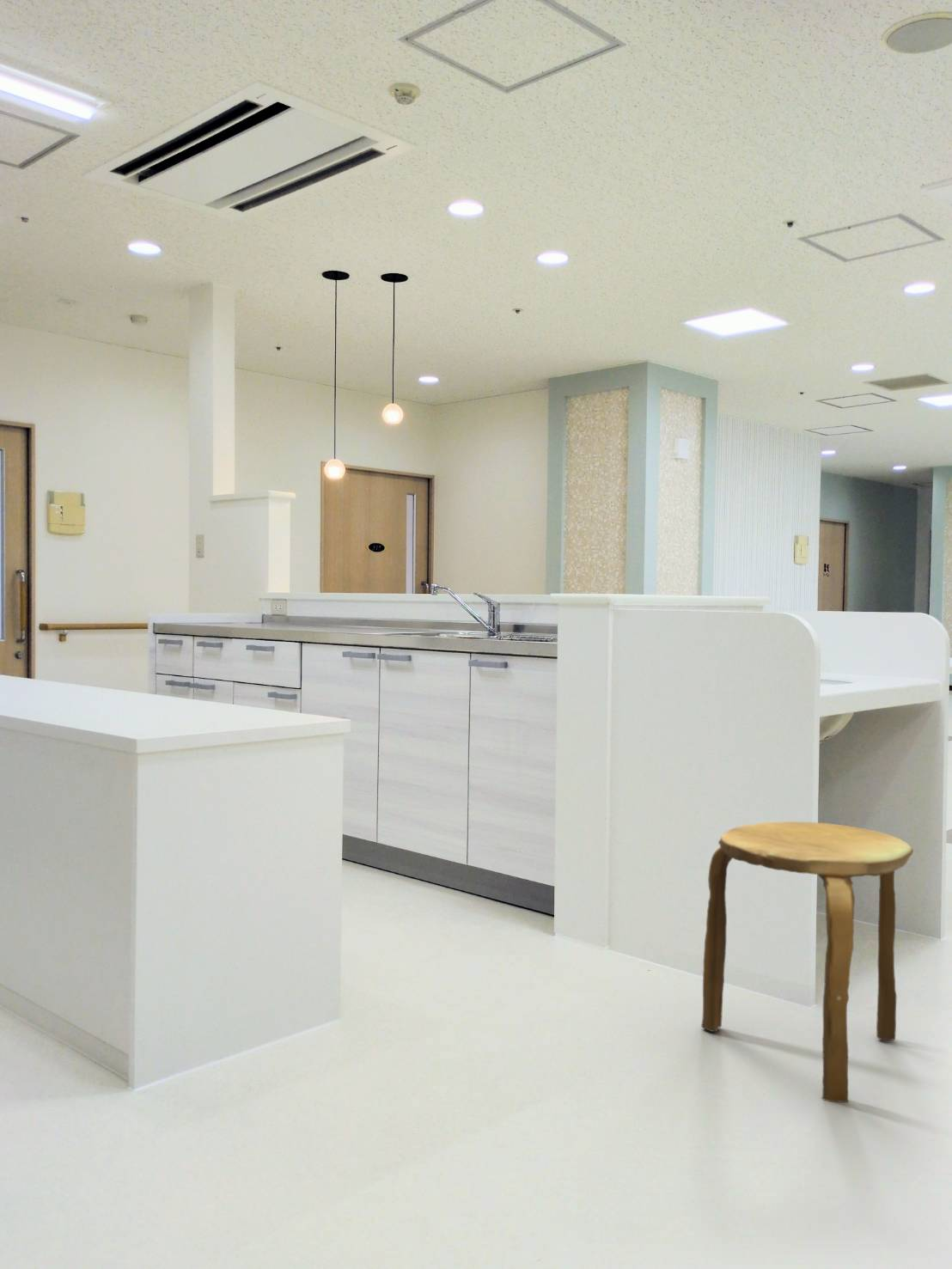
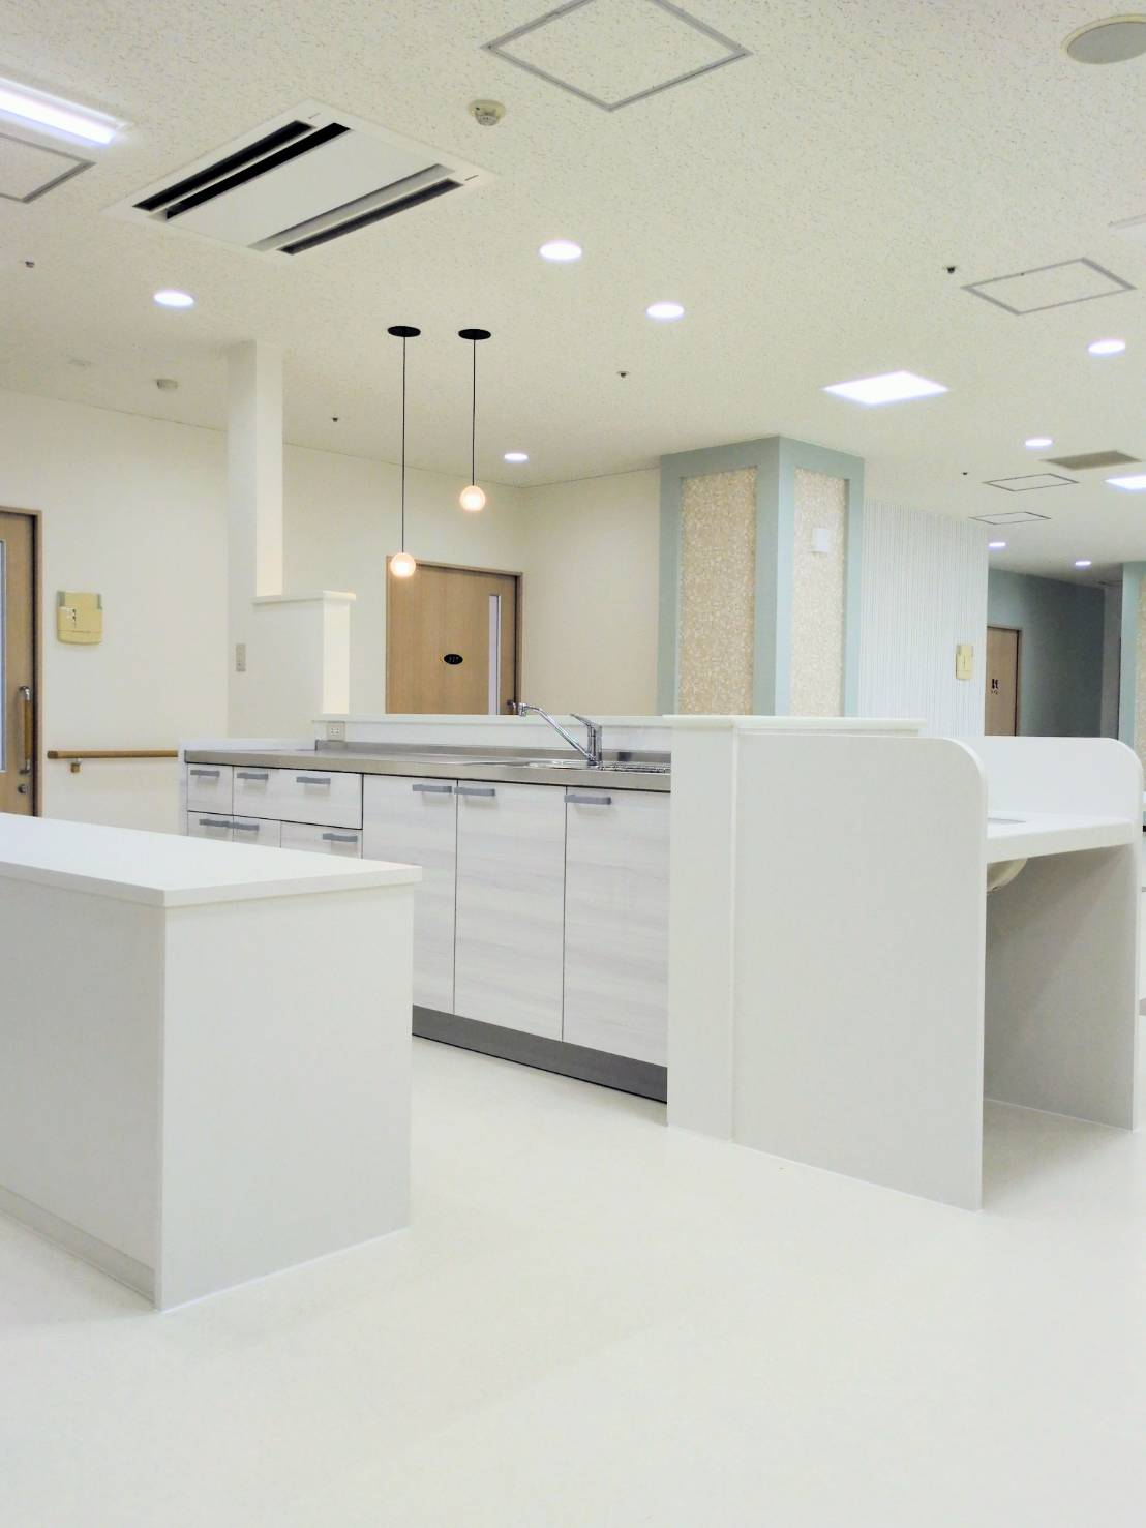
- stool [700,821,914,1103]
